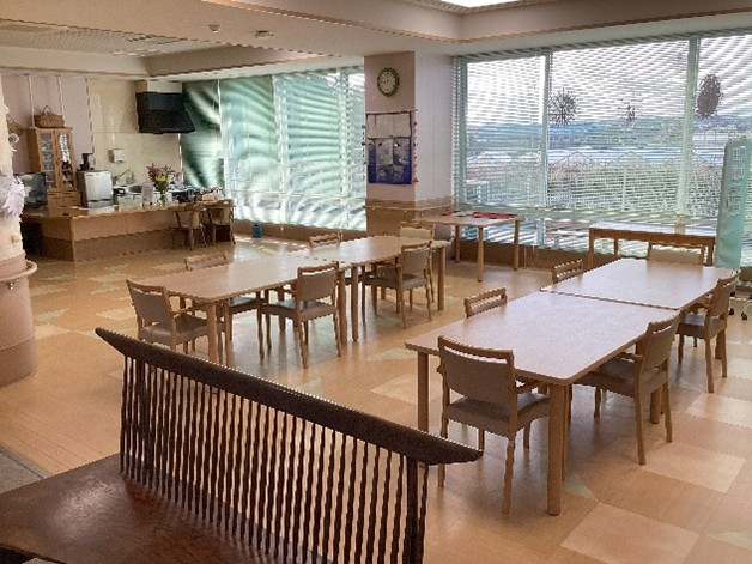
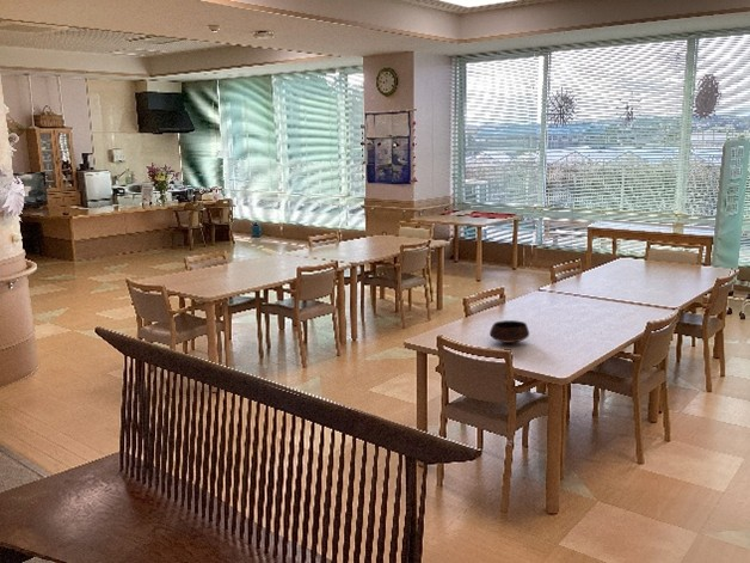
+ bowl [488,319,530,344]
